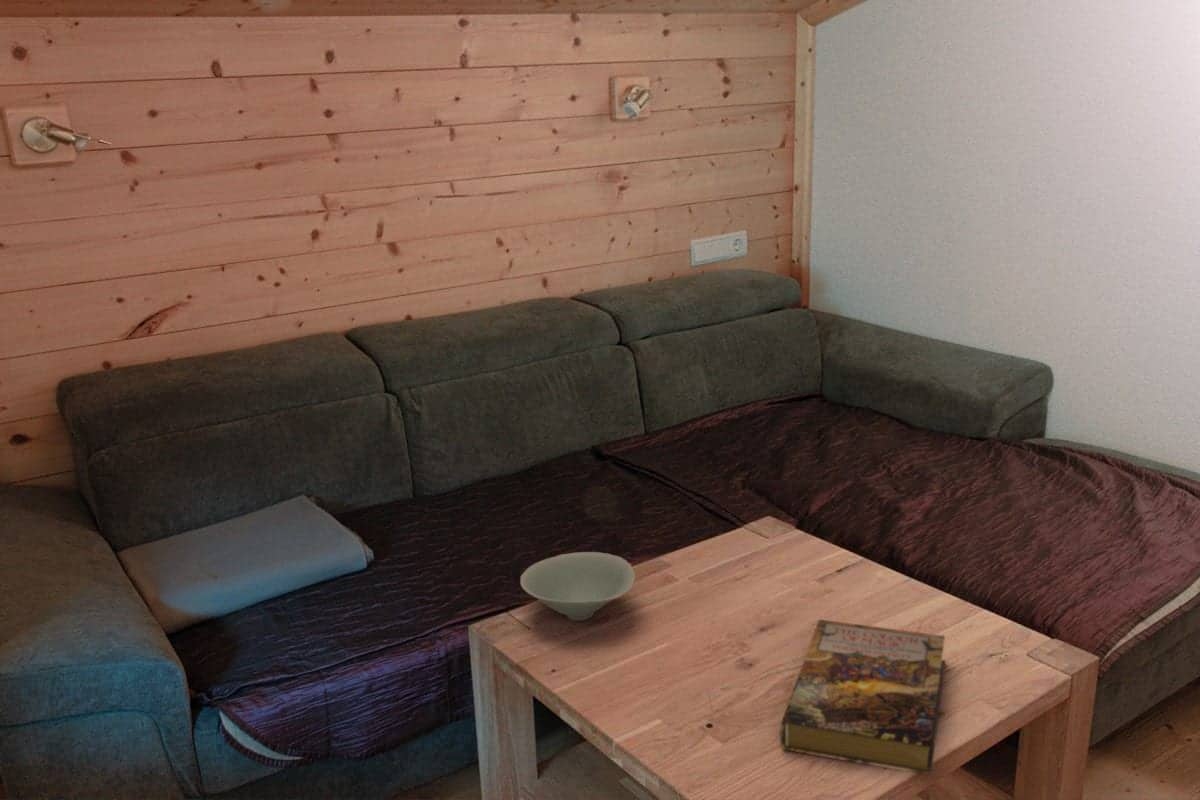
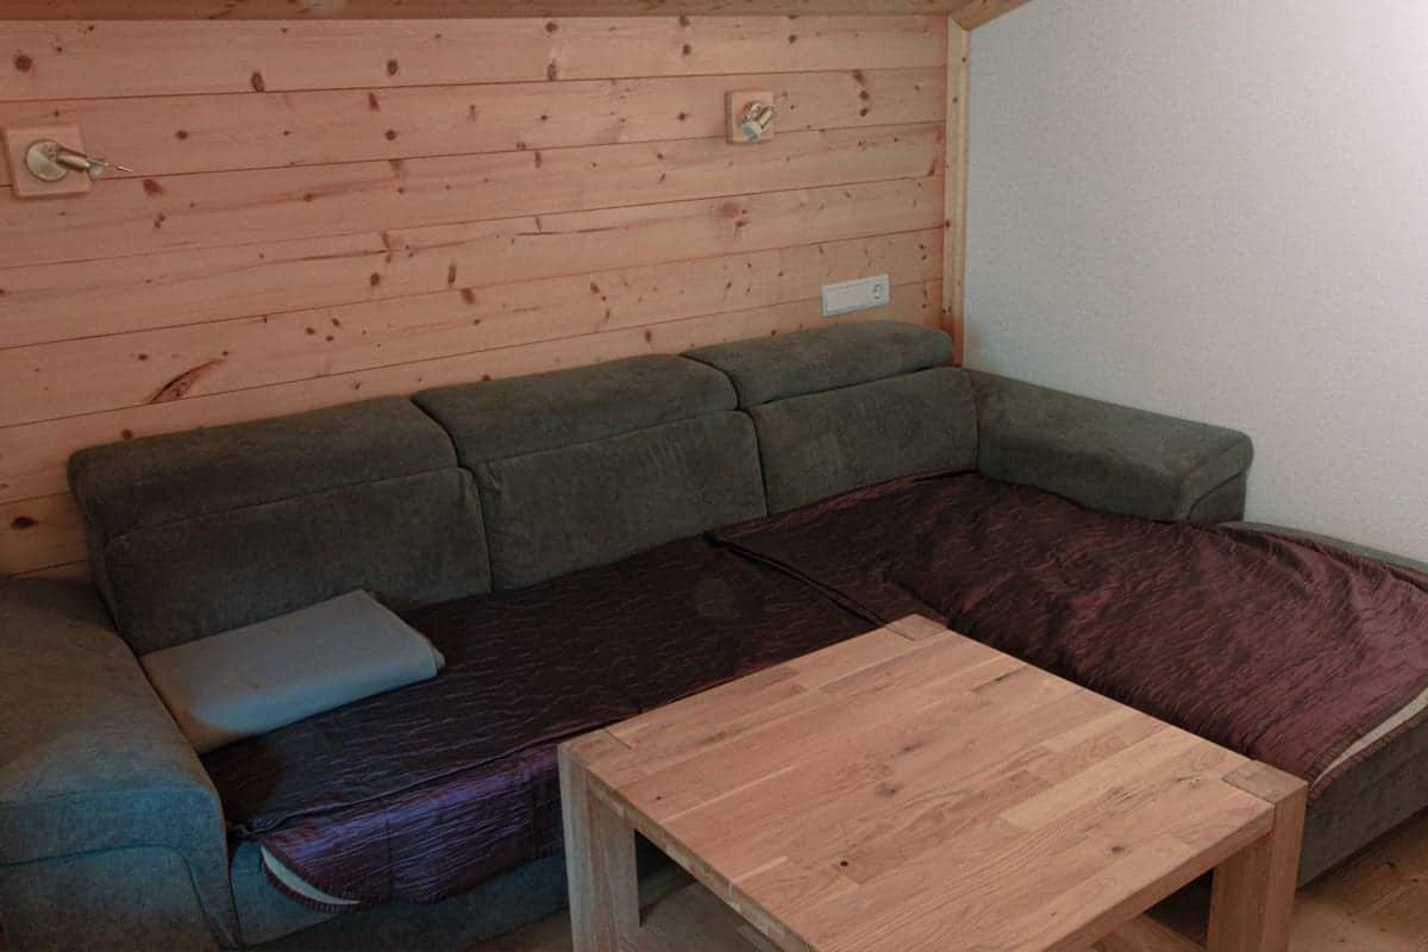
- book [779,619,946,776]
- bowl [519,551,636,622]
